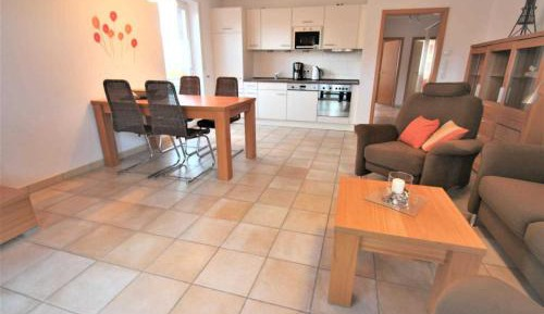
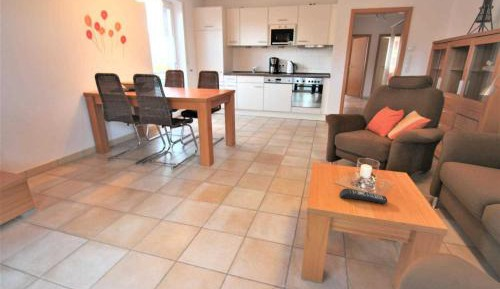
+ remote control [339,187,388,205]
